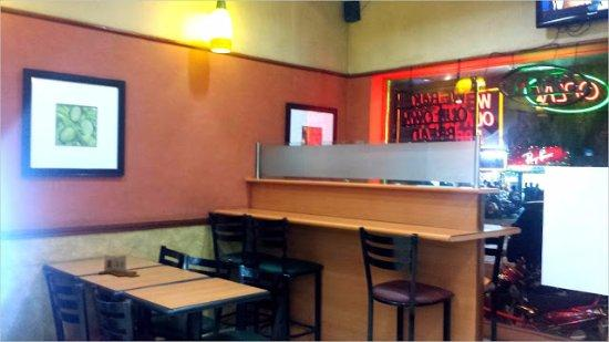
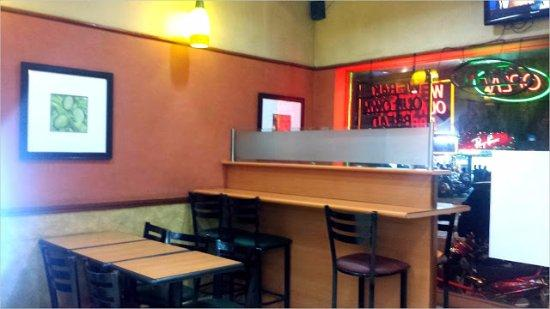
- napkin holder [97,253,141,278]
